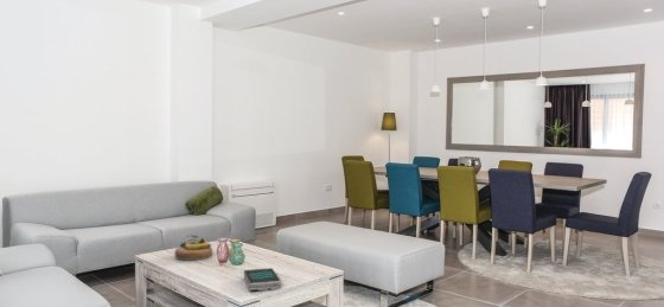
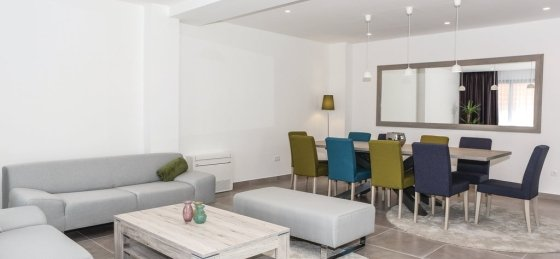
- book [243,267,282,293]
- decorative bowl [174,232,213,262]
